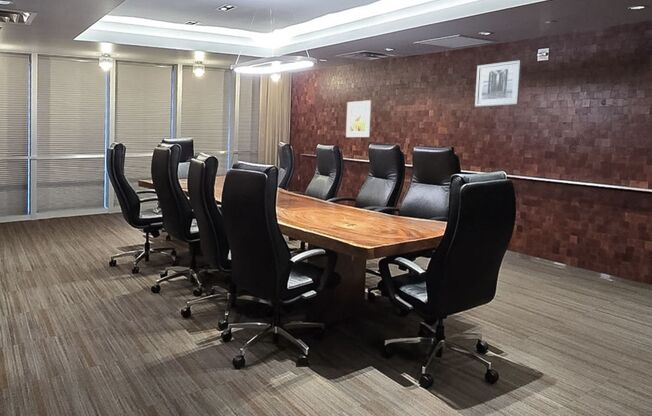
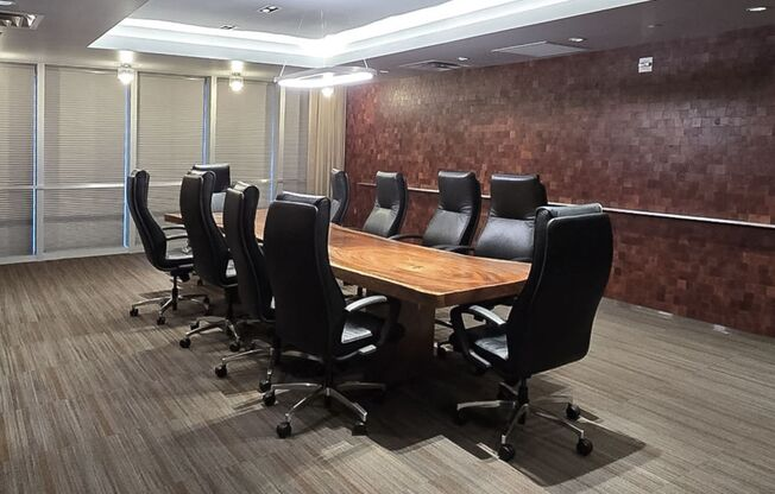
- wall art [474,59,522,108]
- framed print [345,99,372,138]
